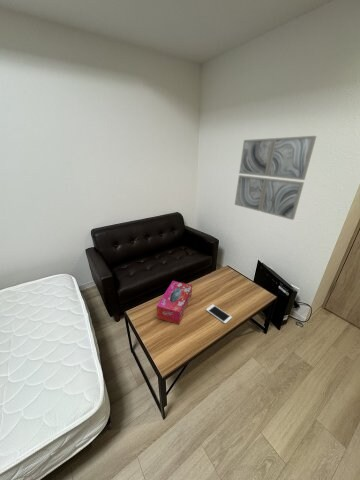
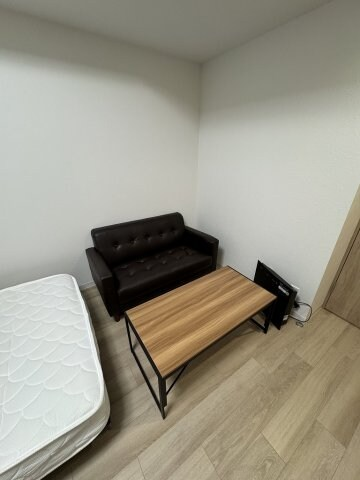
- cell phone [205,303,233,324]
- tissue box [156,280,193,325]
- wall art [234,135,317,221]
